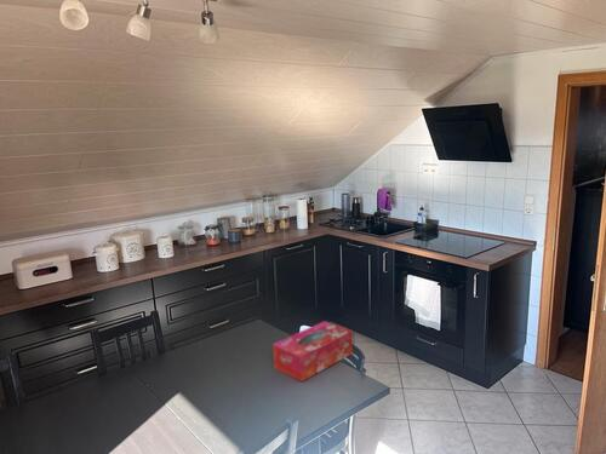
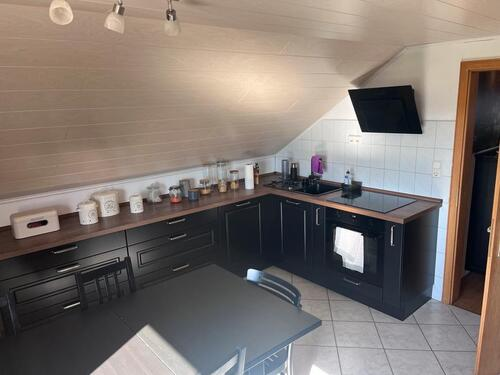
- tissue box [271,320,354,383]
